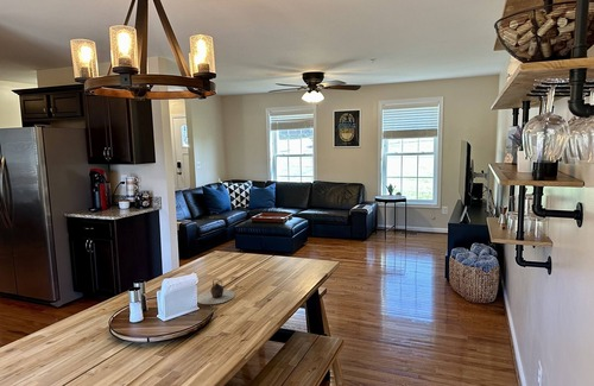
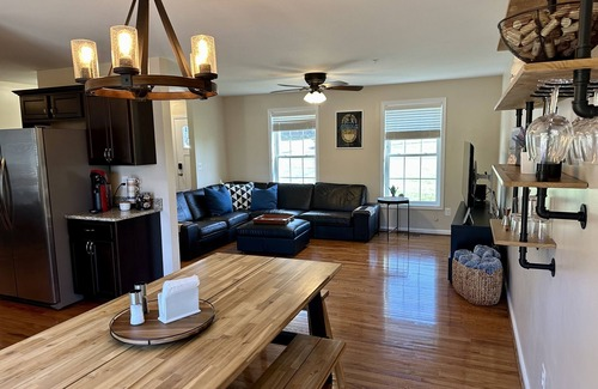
- teapot [196,278,236,305]
